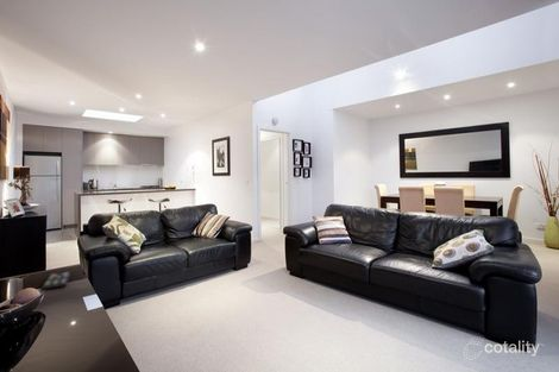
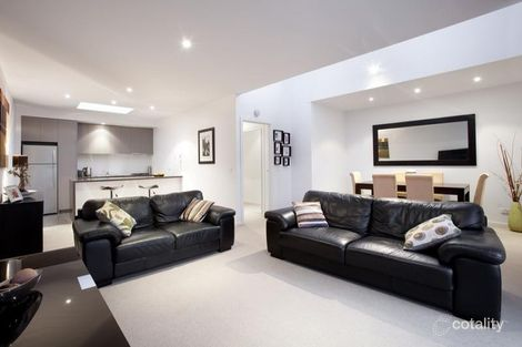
- remote control [40,270,71,291]
